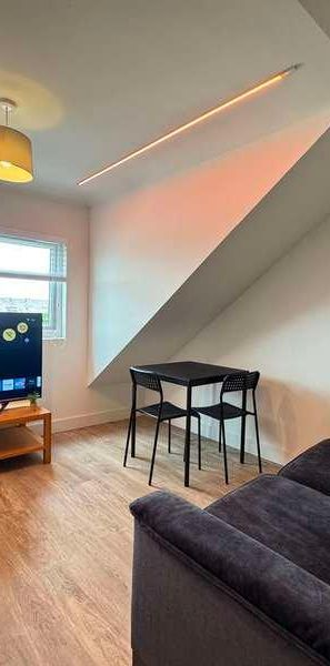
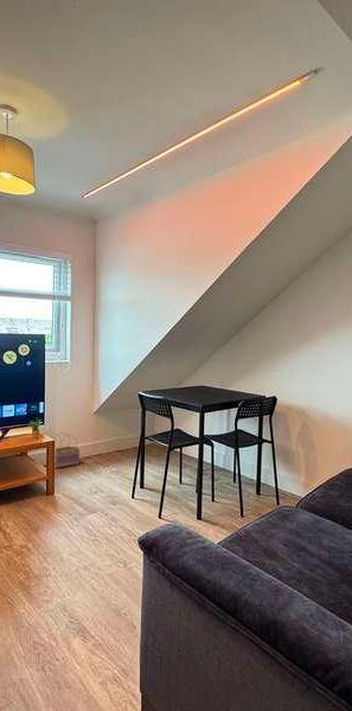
+ basket [53,431,81,469]
